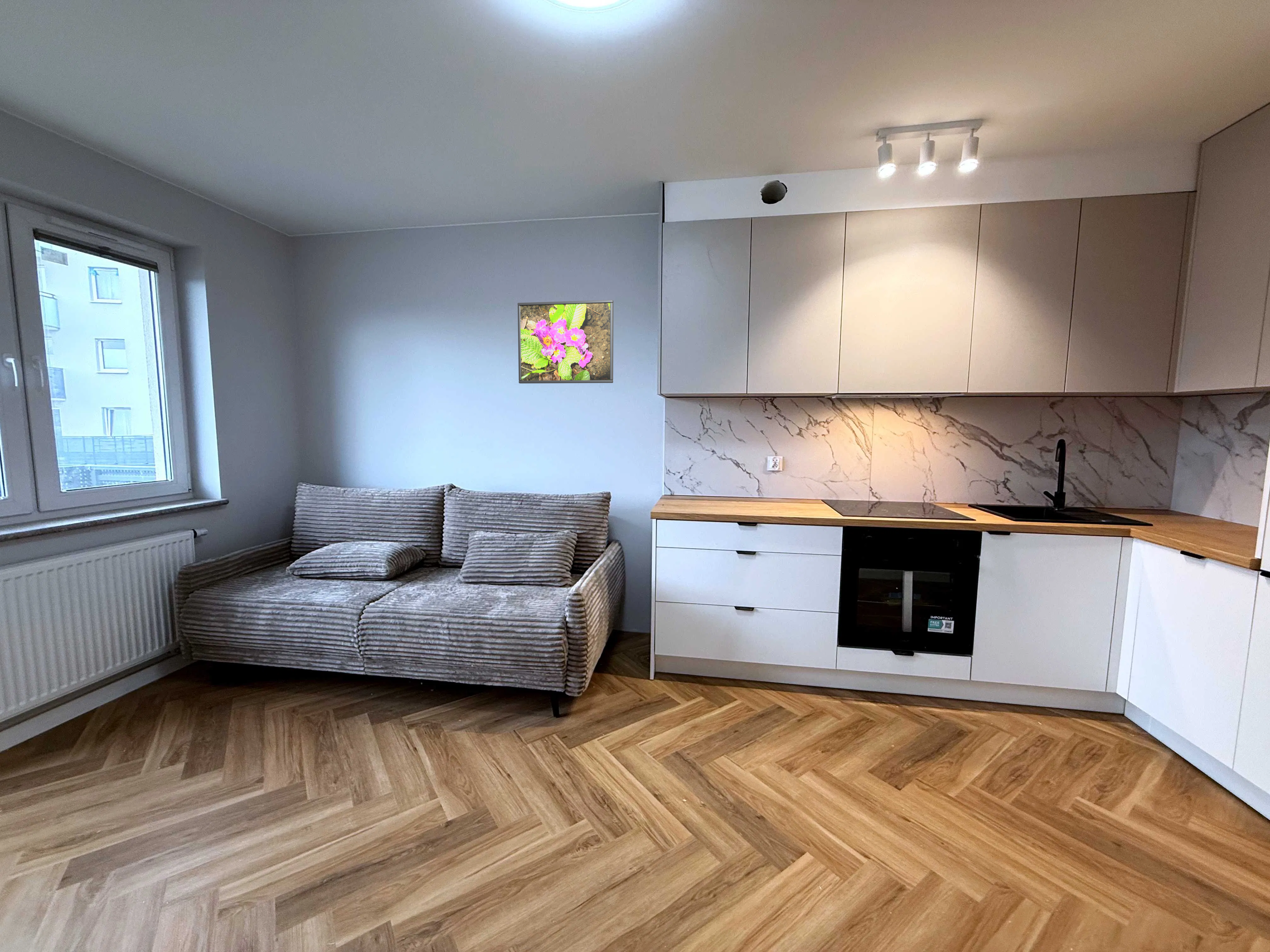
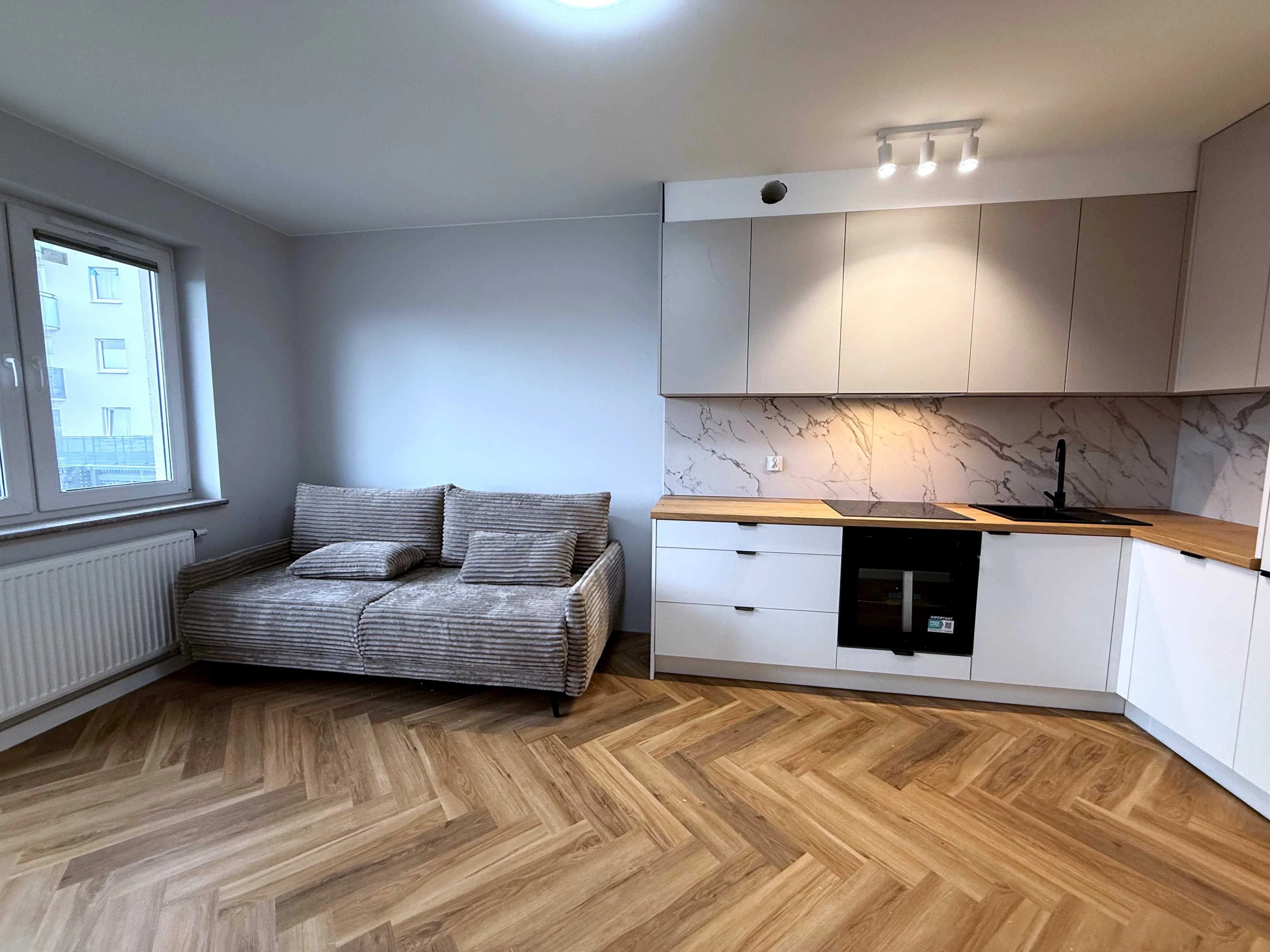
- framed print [517,300,614,384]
